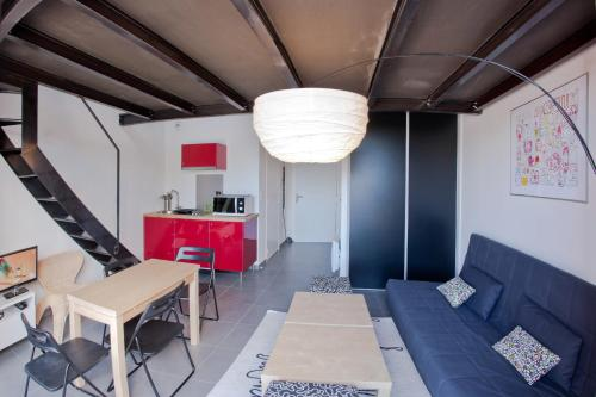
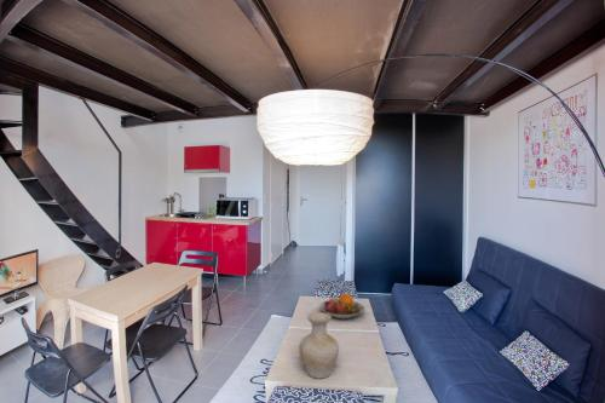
+ fruit bowl [318,290,365,319]
+ vase [298,311,340,380]
